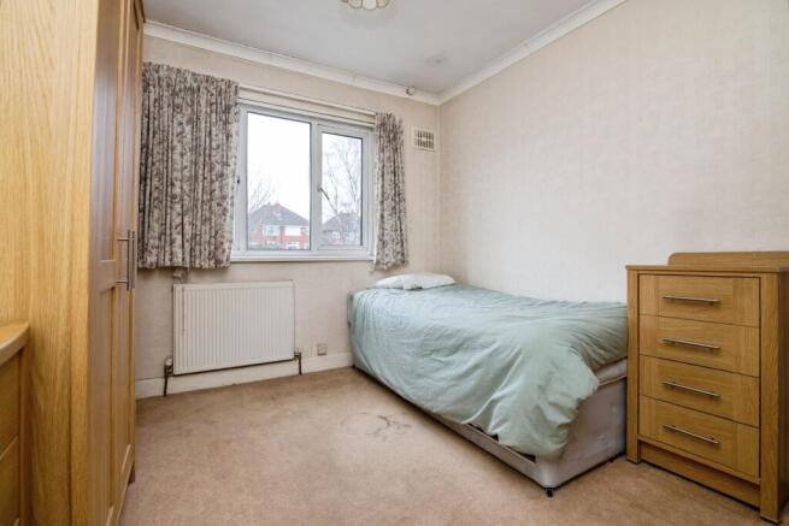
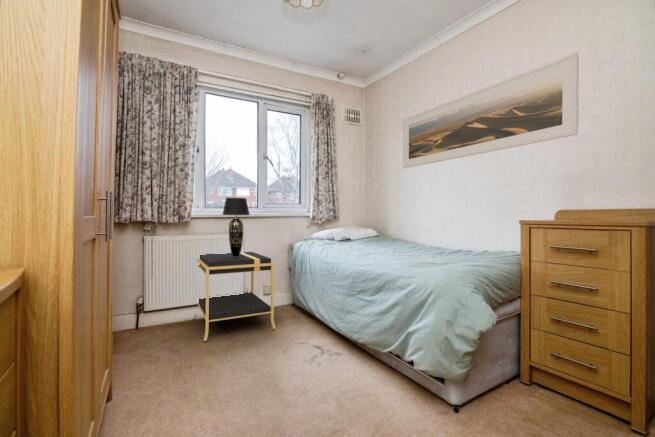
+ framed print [402,51,580,169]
+ nightstand [193,251,277,342]
+ table lamp [222,197,250,257]
